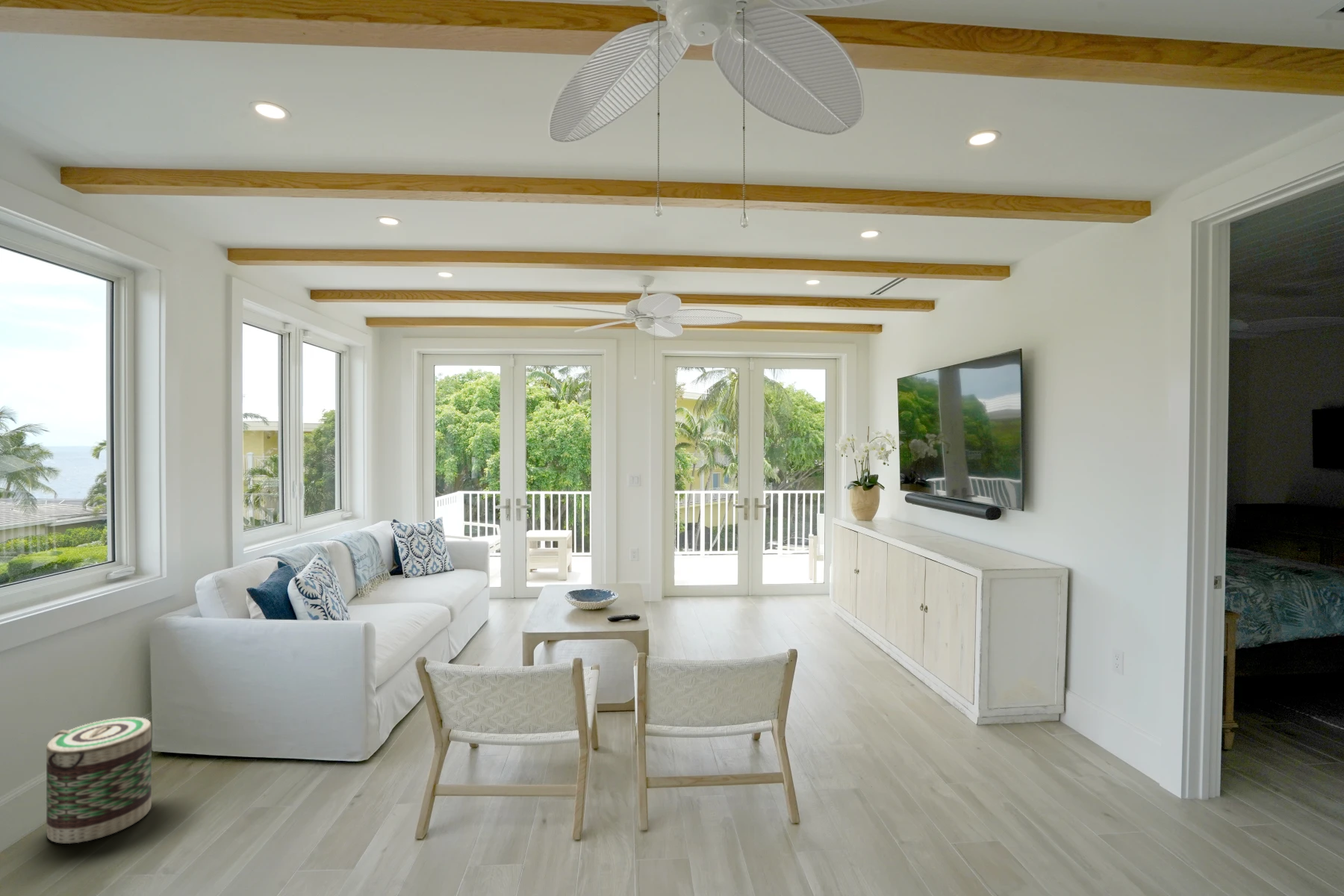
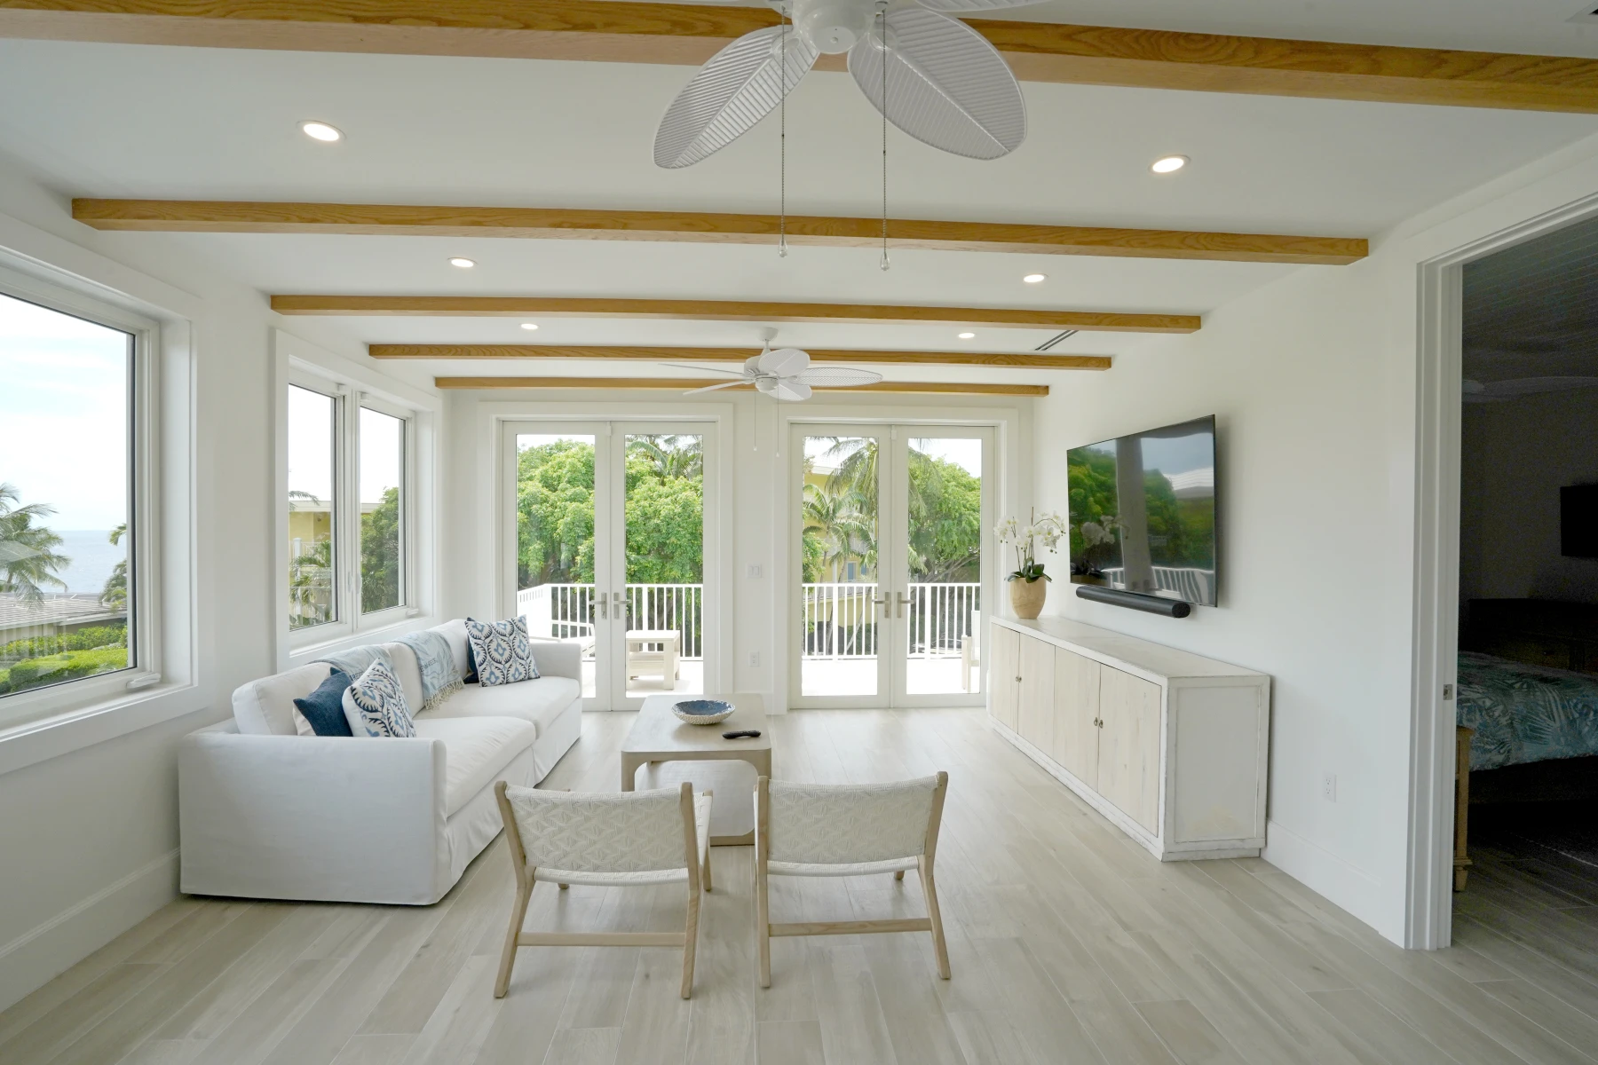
- basket [46,717,152,844]
